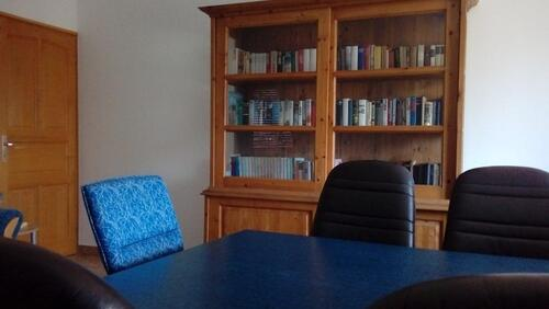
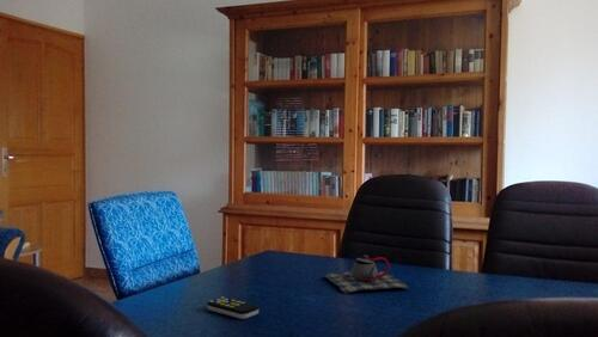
+ remote control [206,295,260,320]
+ teapot [323,255,410,295]
